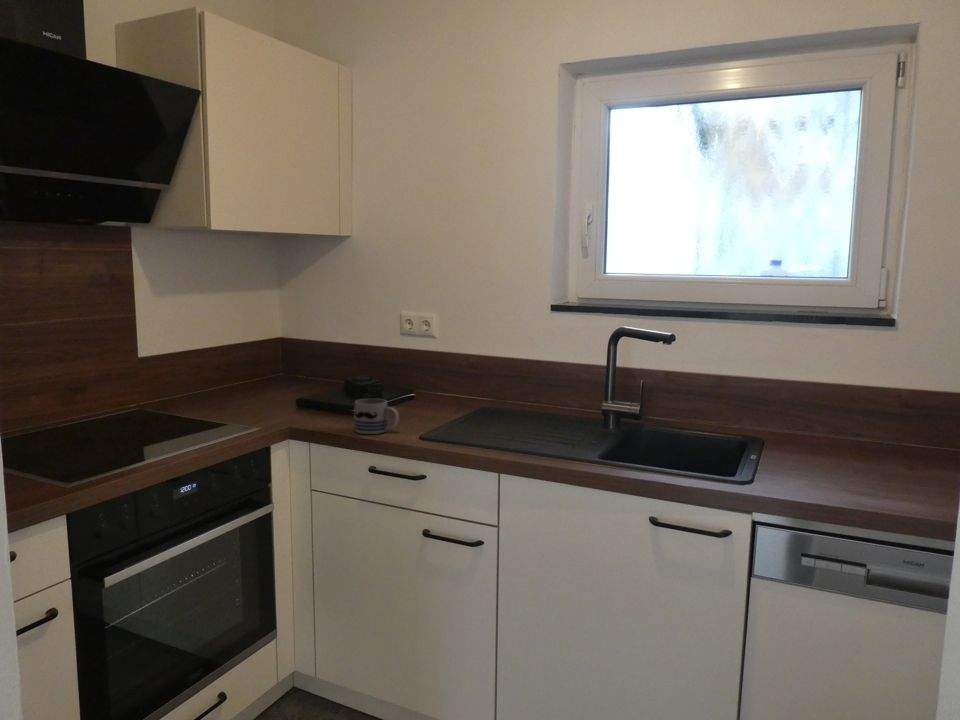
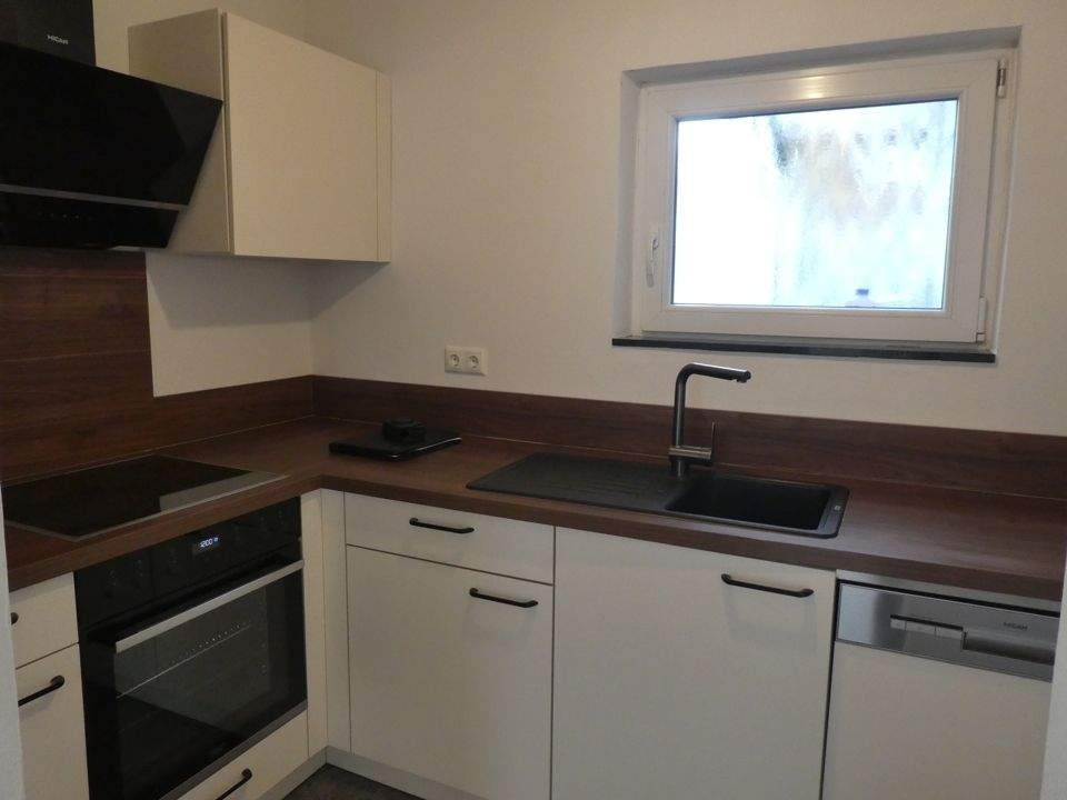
- mug [353,398,400,435]
